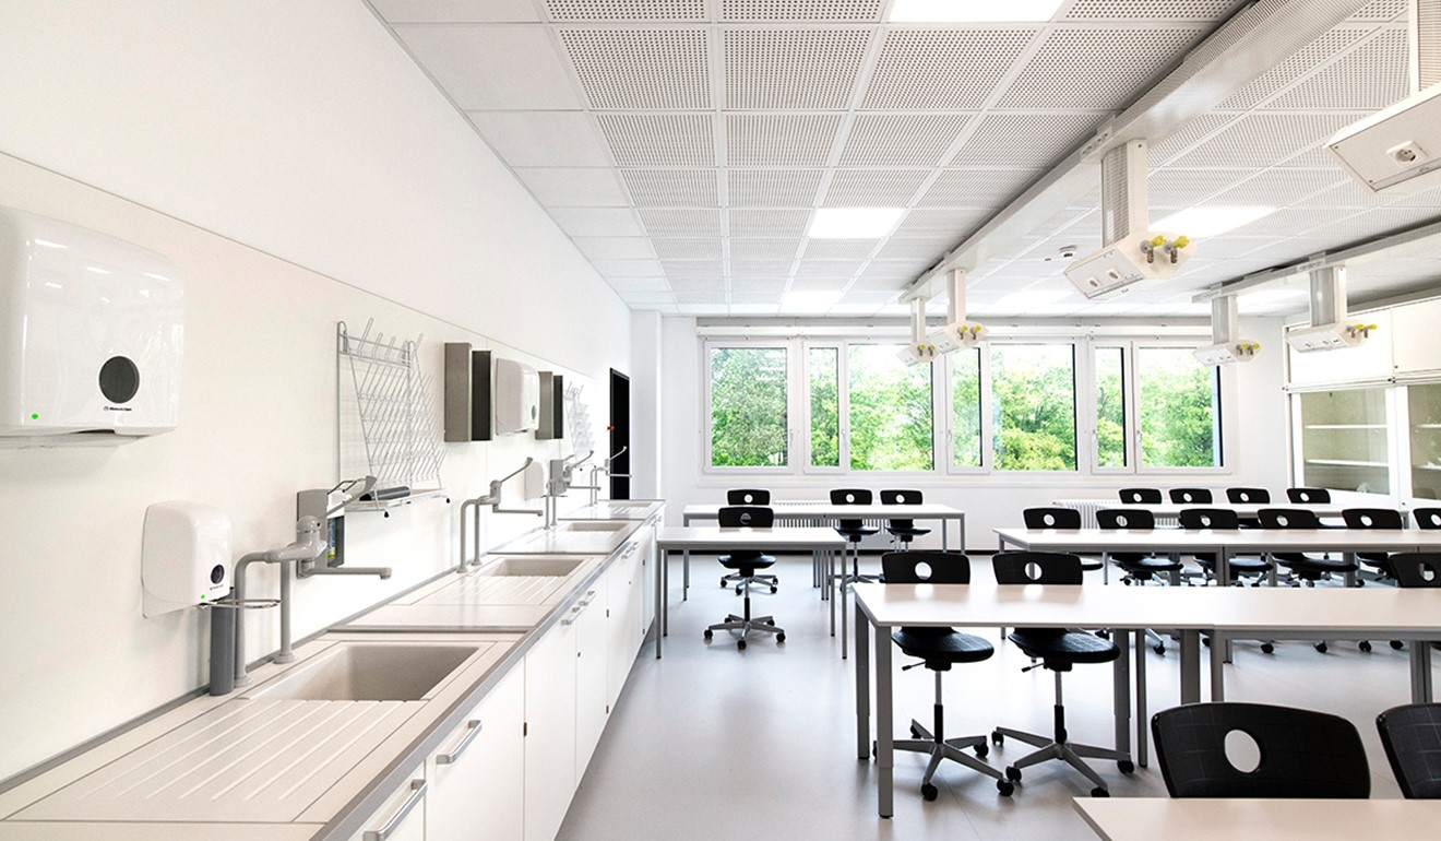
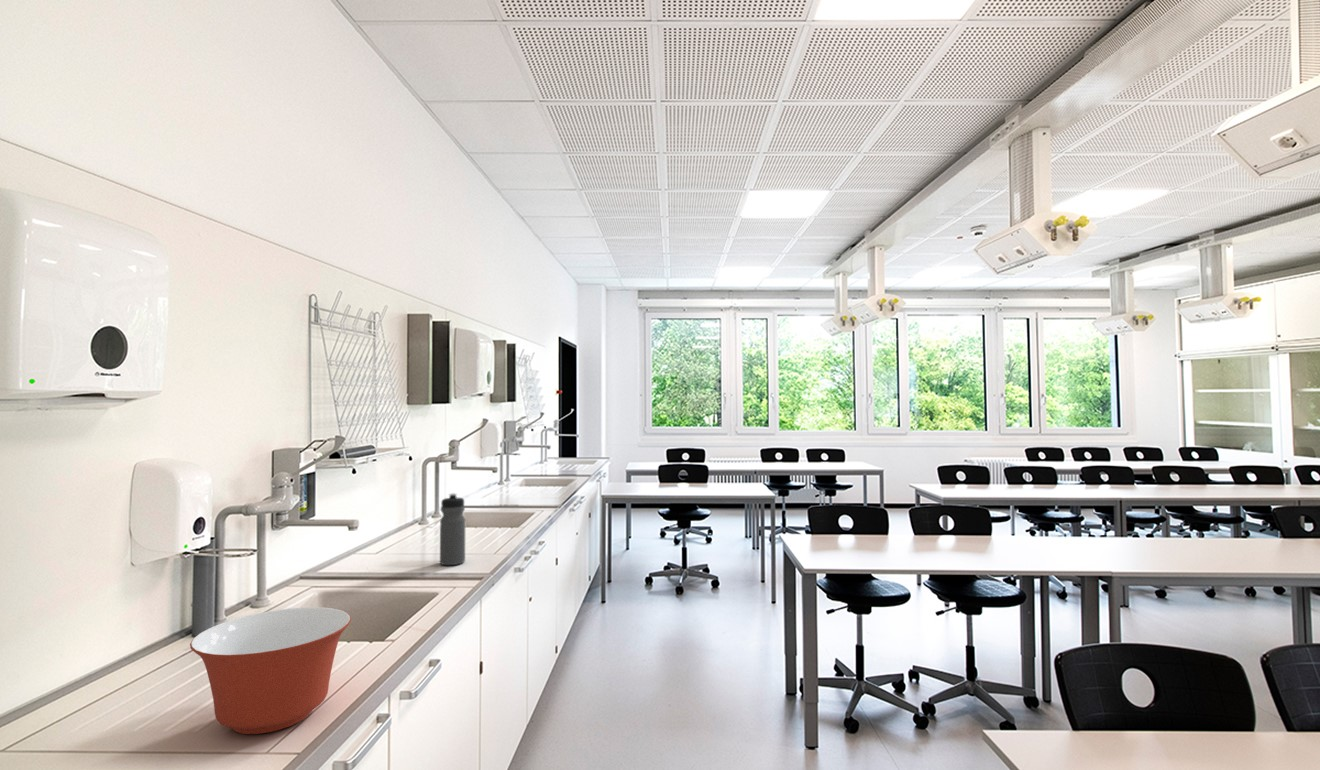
+ mixing bowl [189,606,352,735]
+ water bottle [439,492,467,566]
